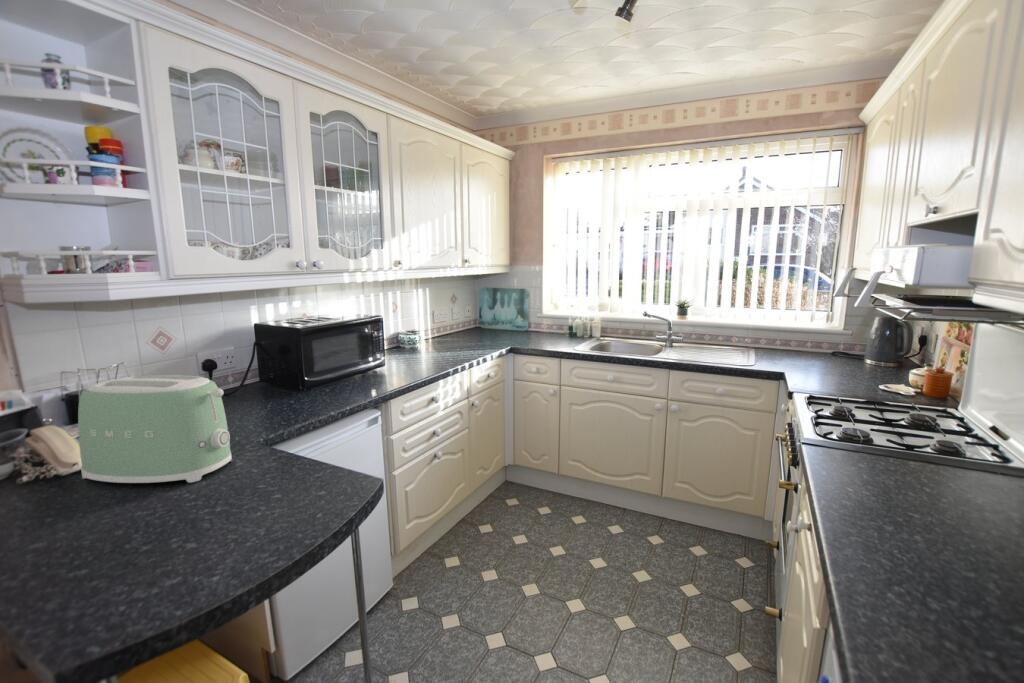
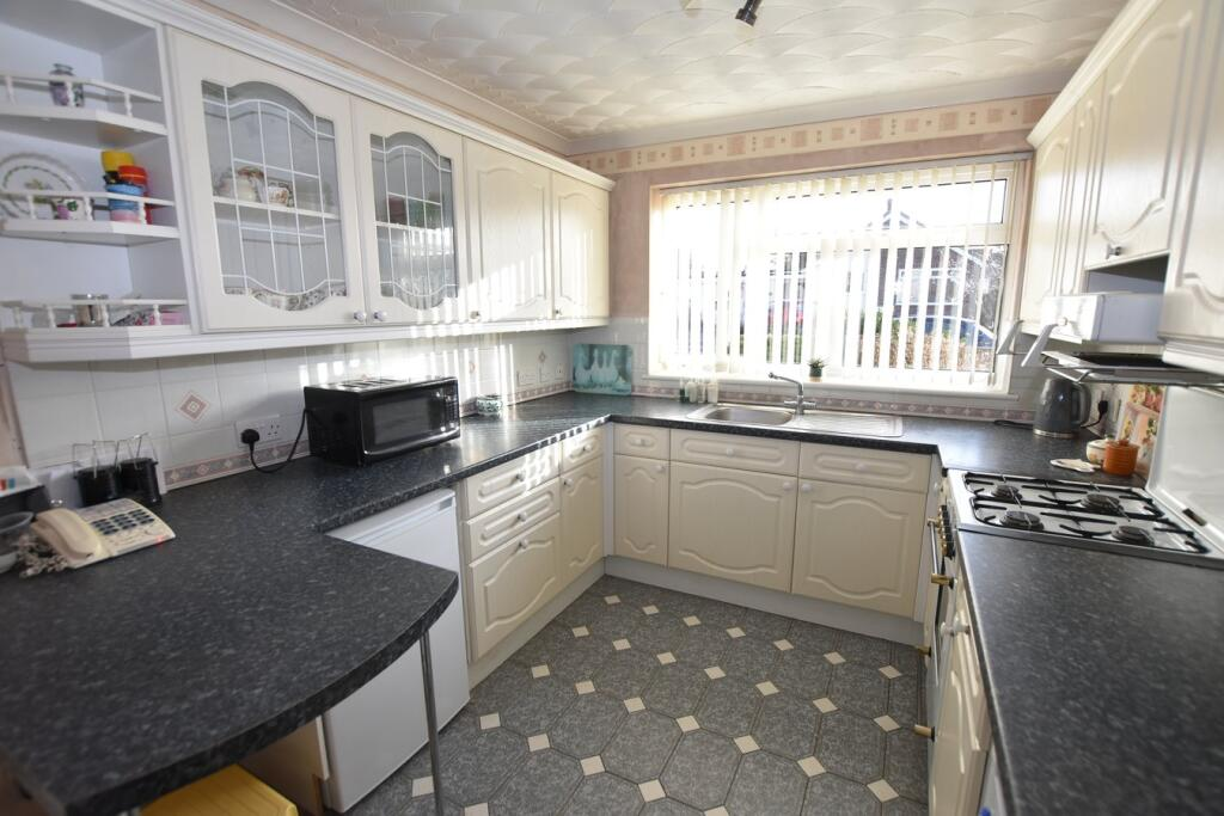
- toaster [77,374,233,484]
